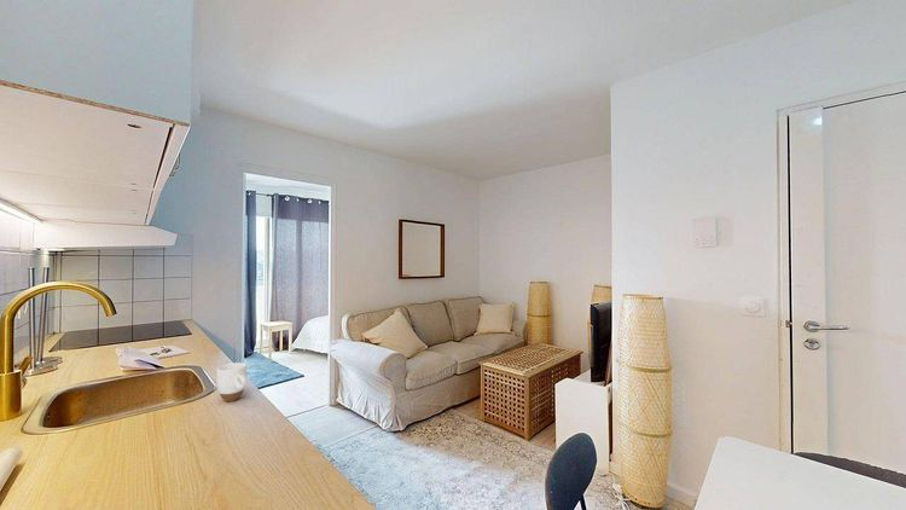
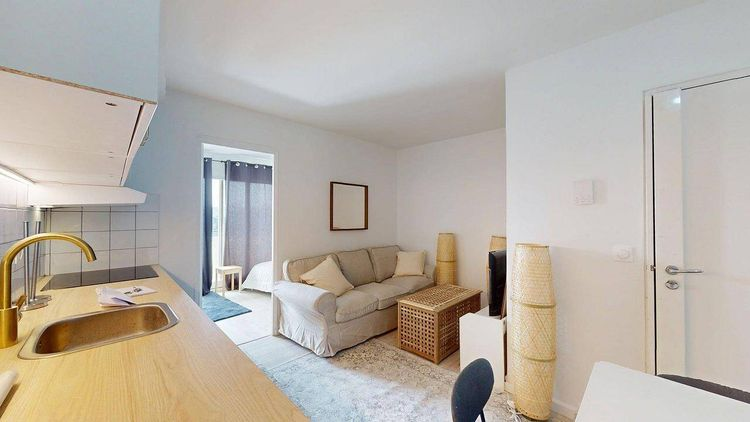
- mug [215,361,248,402]
